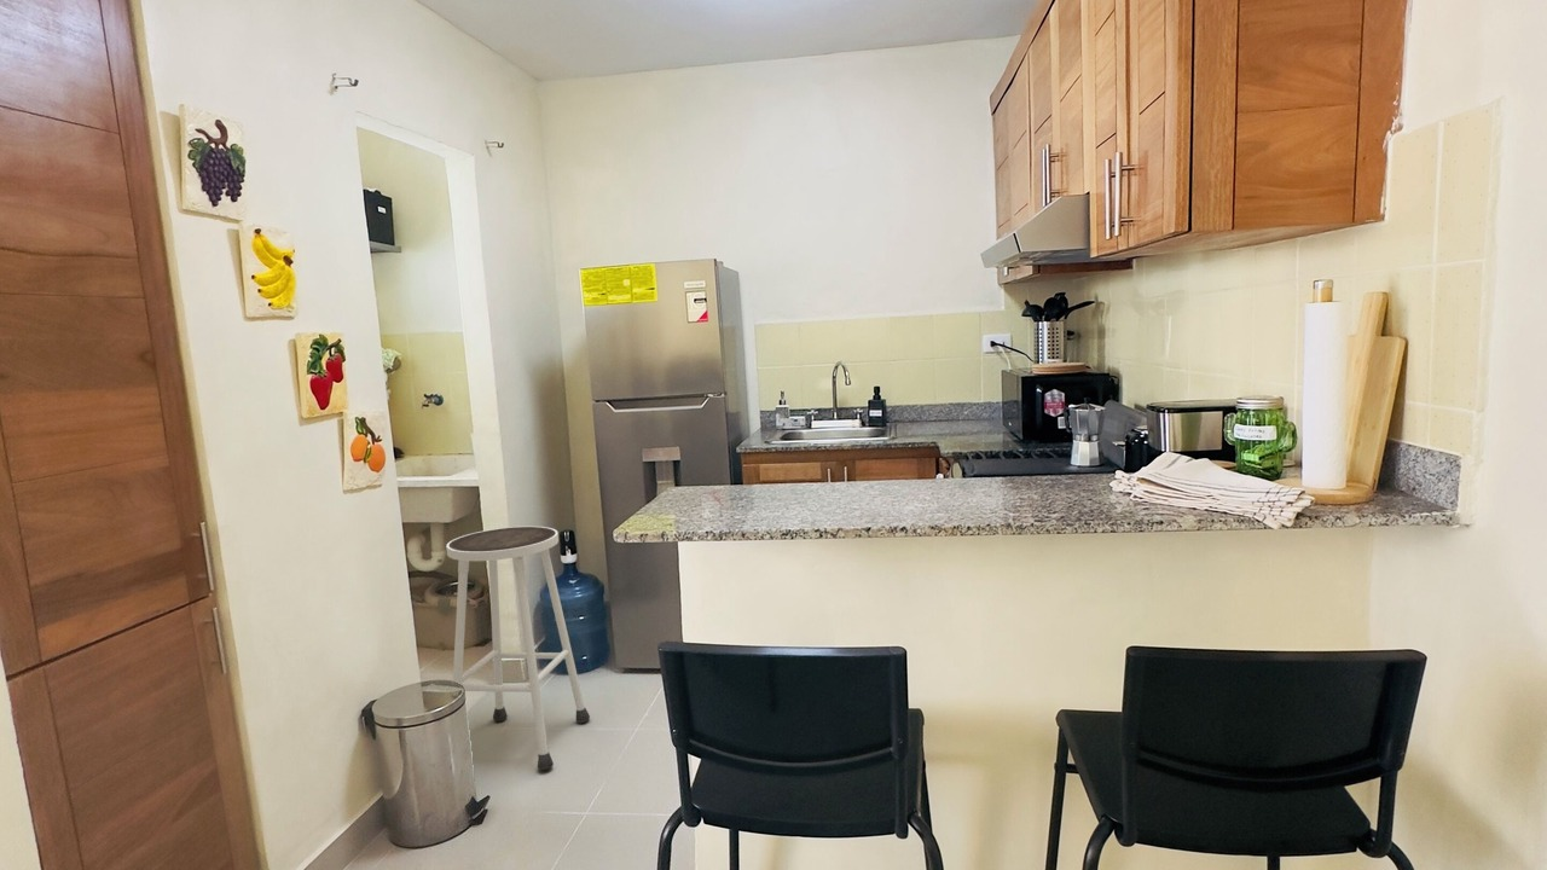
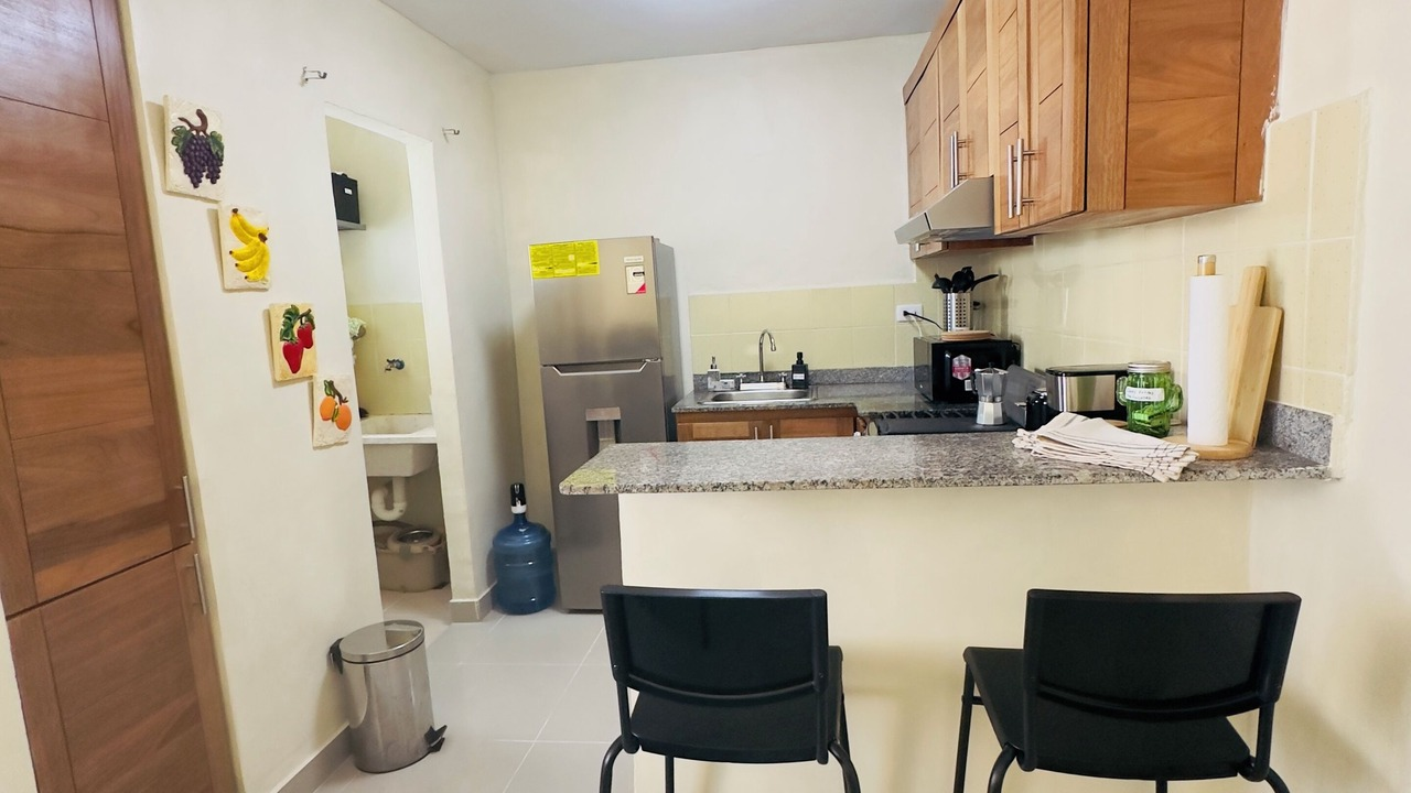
- stool [445,526,591,771]
